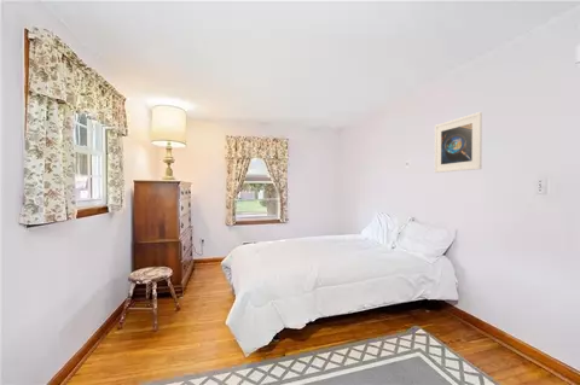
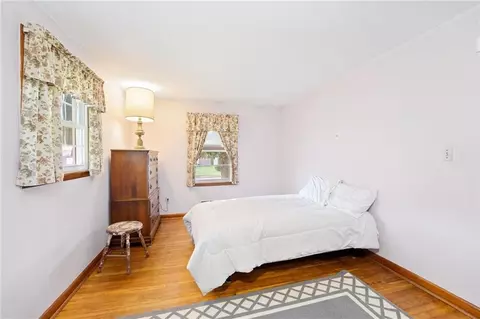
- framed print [434,111,483,174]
